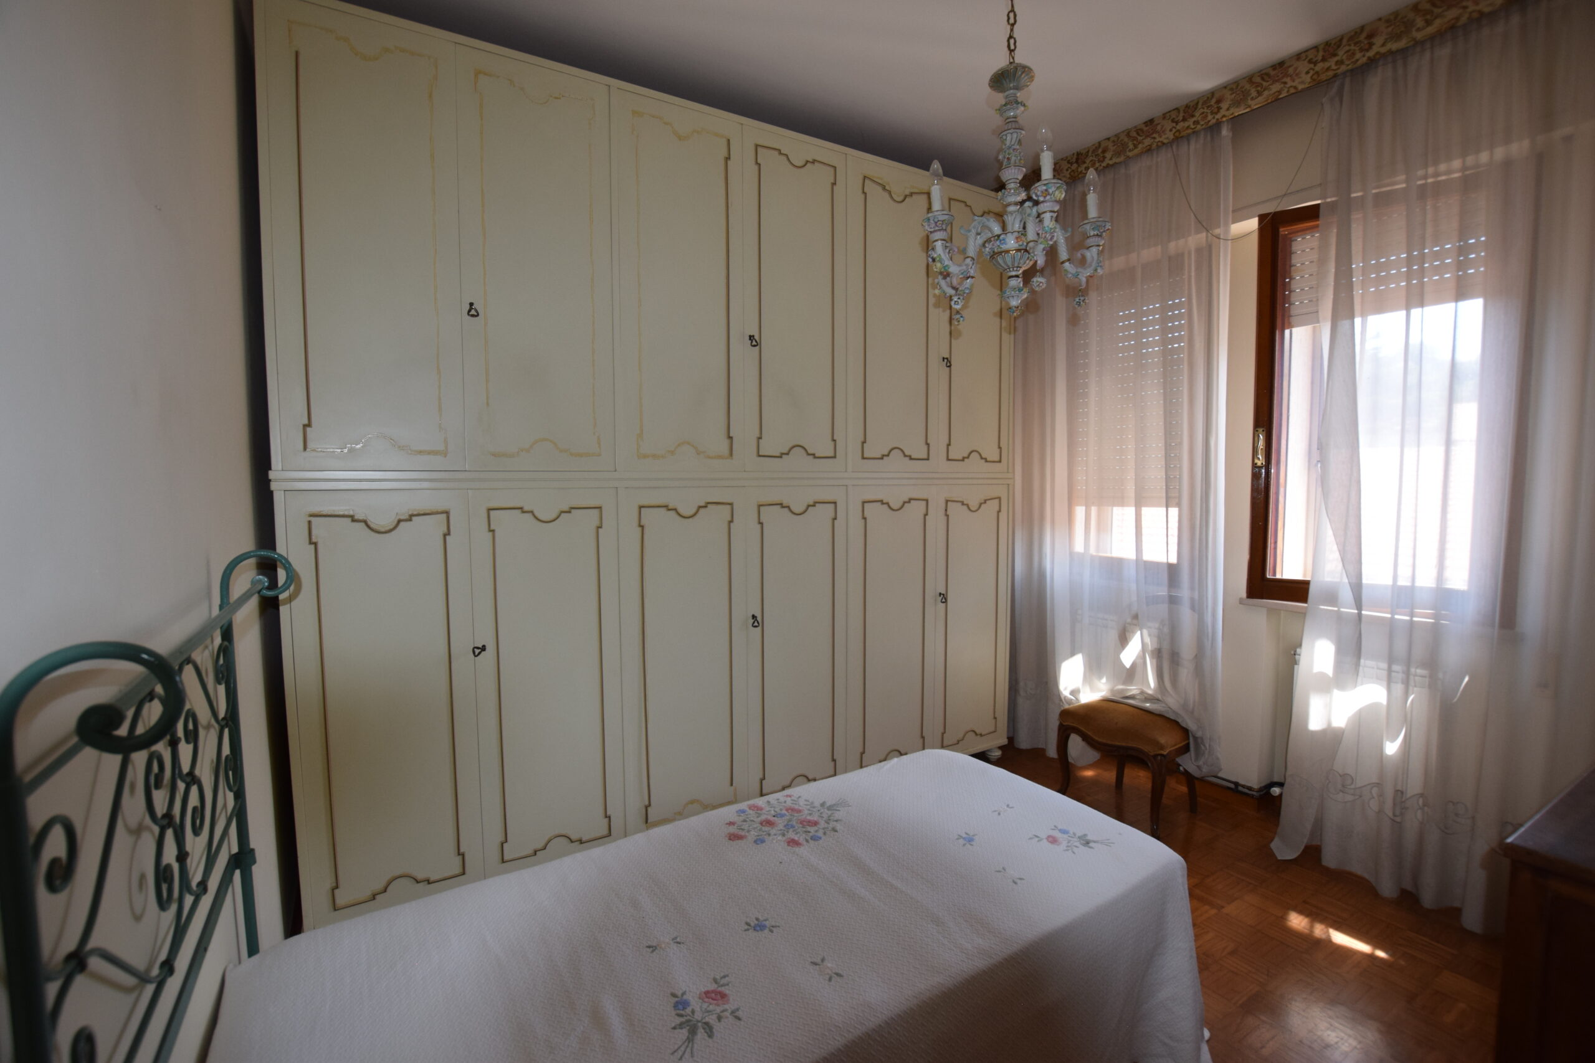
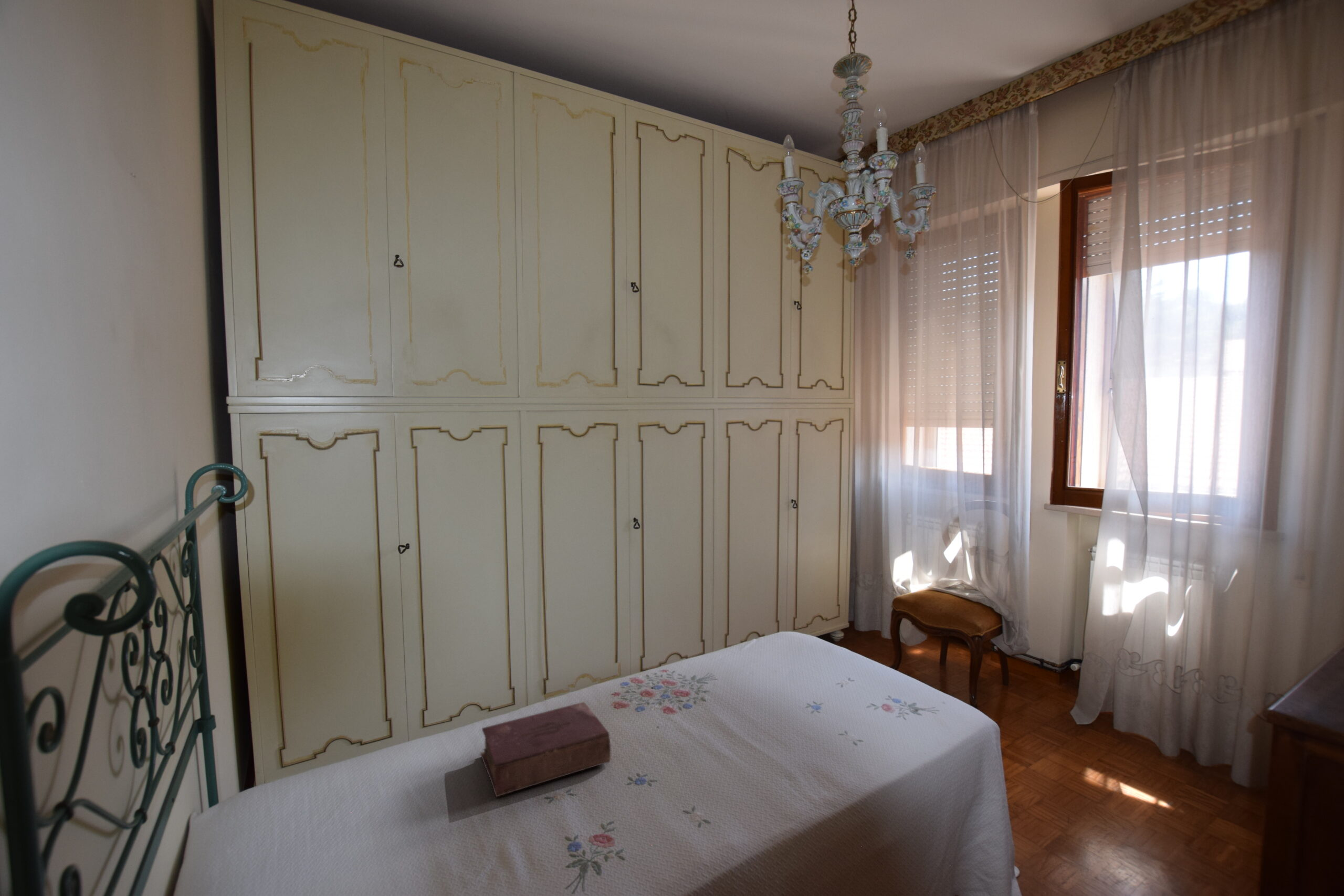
+ book [480,701,611,797]
